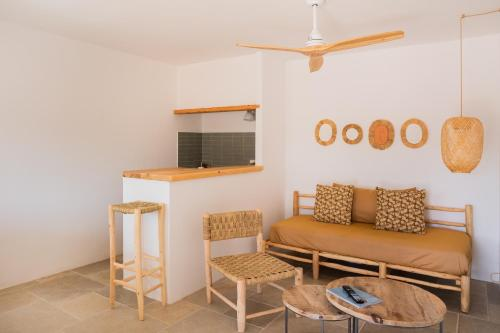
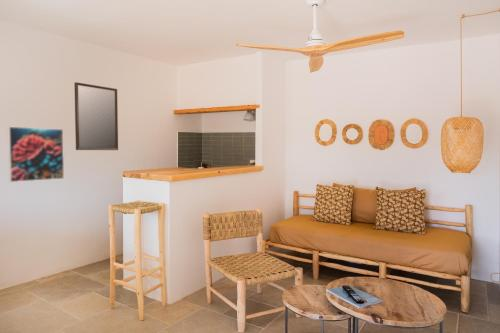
+ home mirror [73,81,119,151]
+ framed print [7,126,65,183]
